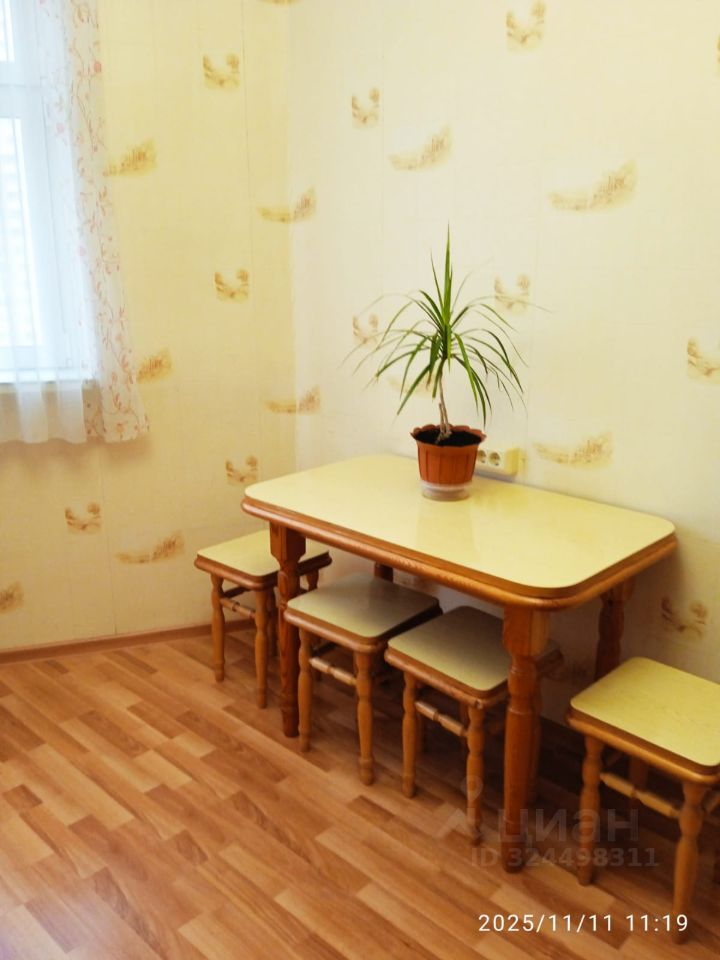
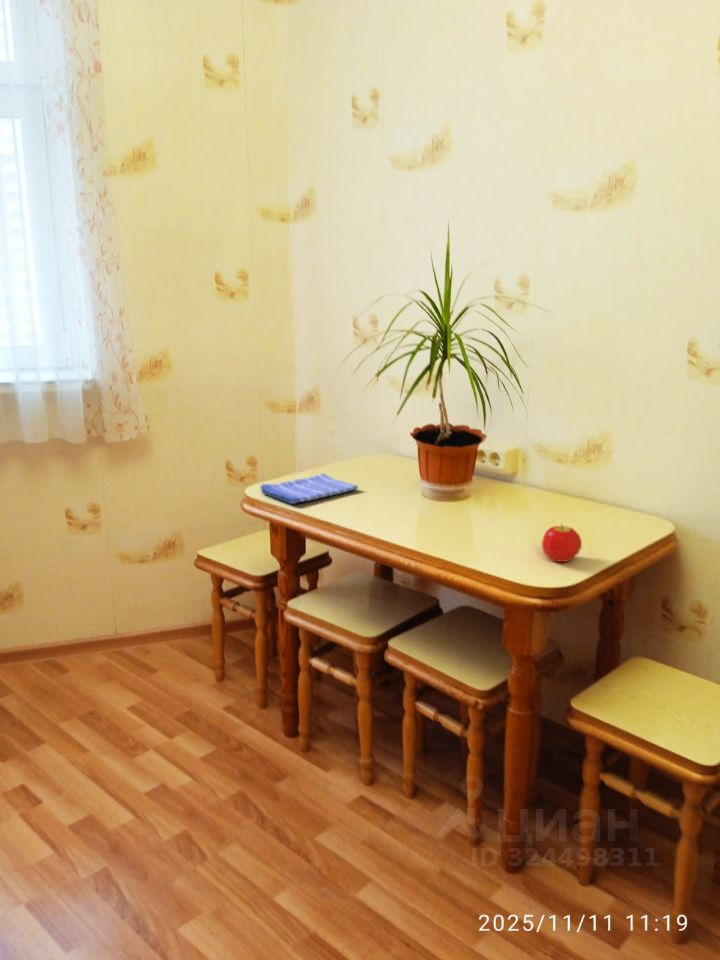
+ dish towel [259,472,359,505]
+ fruit [541,523,583,563]
